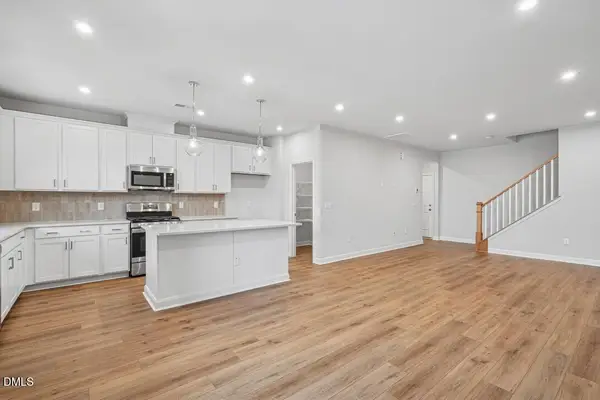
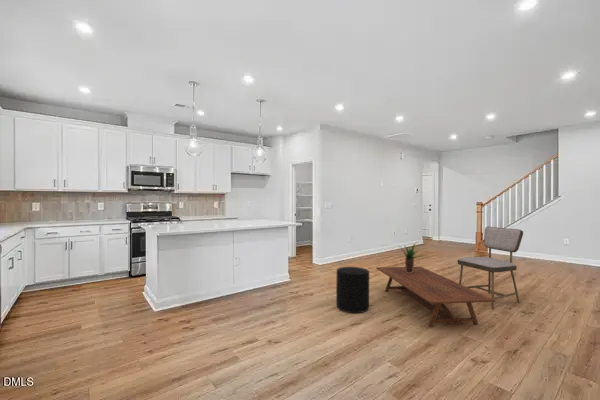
+ potted plant [398,242,424,273]
+ dining chair [457,226,524,310]
+ stool [335,266,370,314]
+ coffee table [375,266,497,328]
